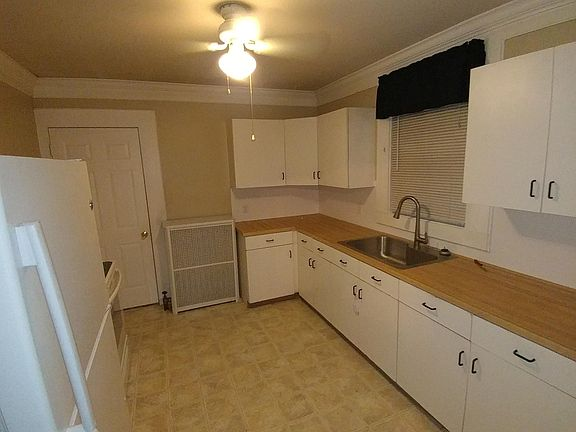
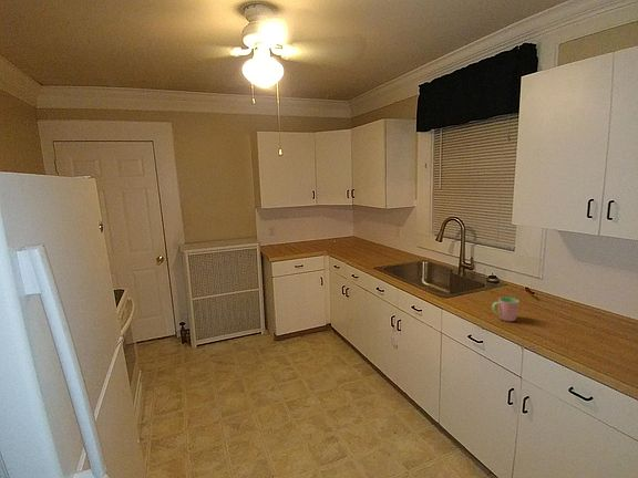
+ cup [491,295,521,322]
